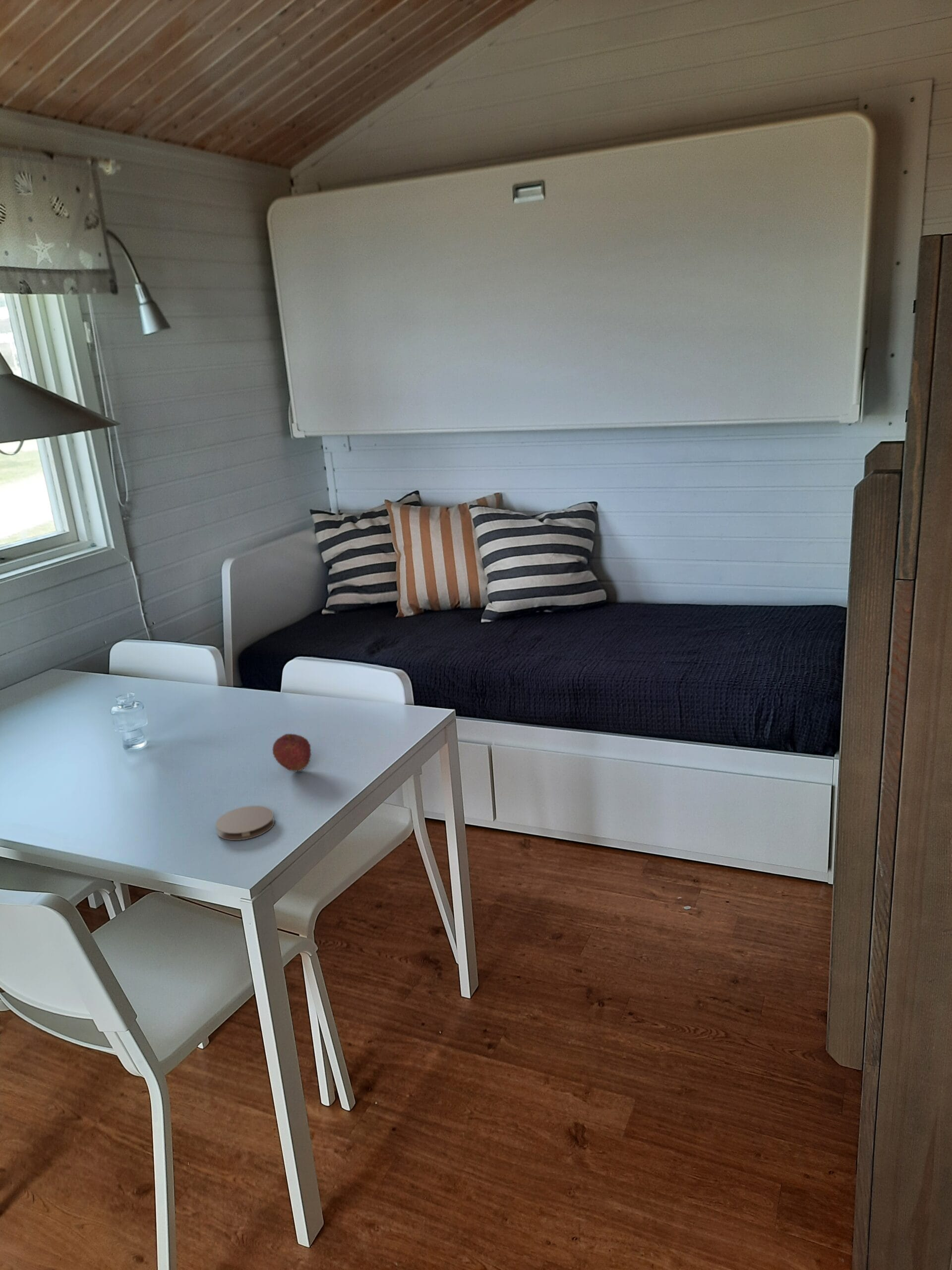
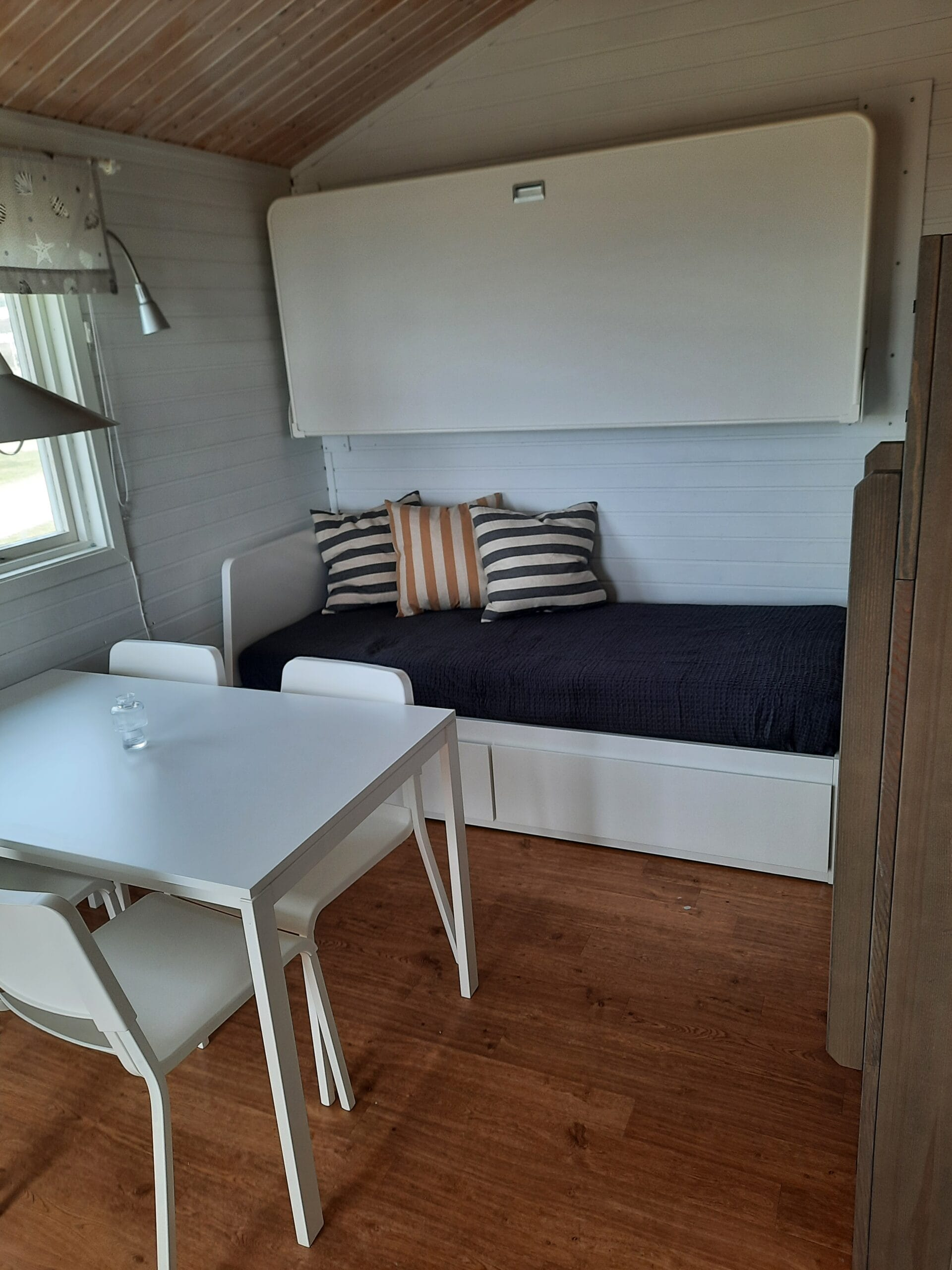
- fruit [272,733,312,772]
- coaster [215,805,275,841]
